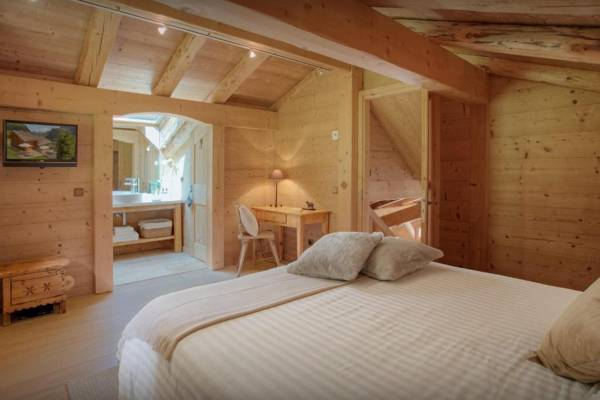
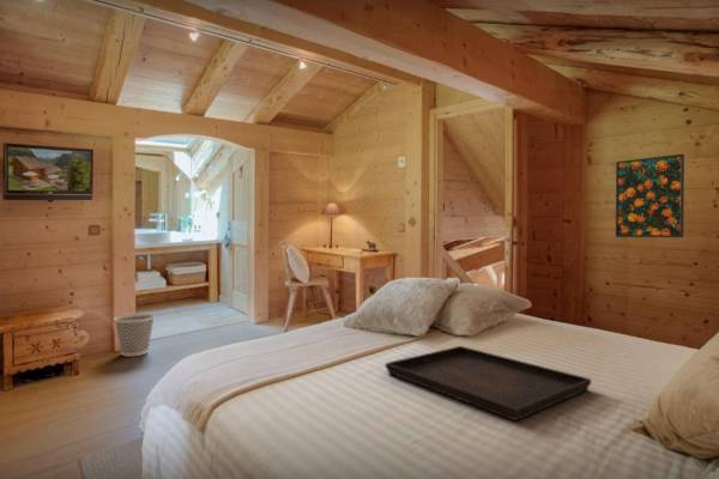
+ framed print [615,153,685,238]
+ wastebasket [113,313,156,357]
+ serving tray [385,345,592,422]
